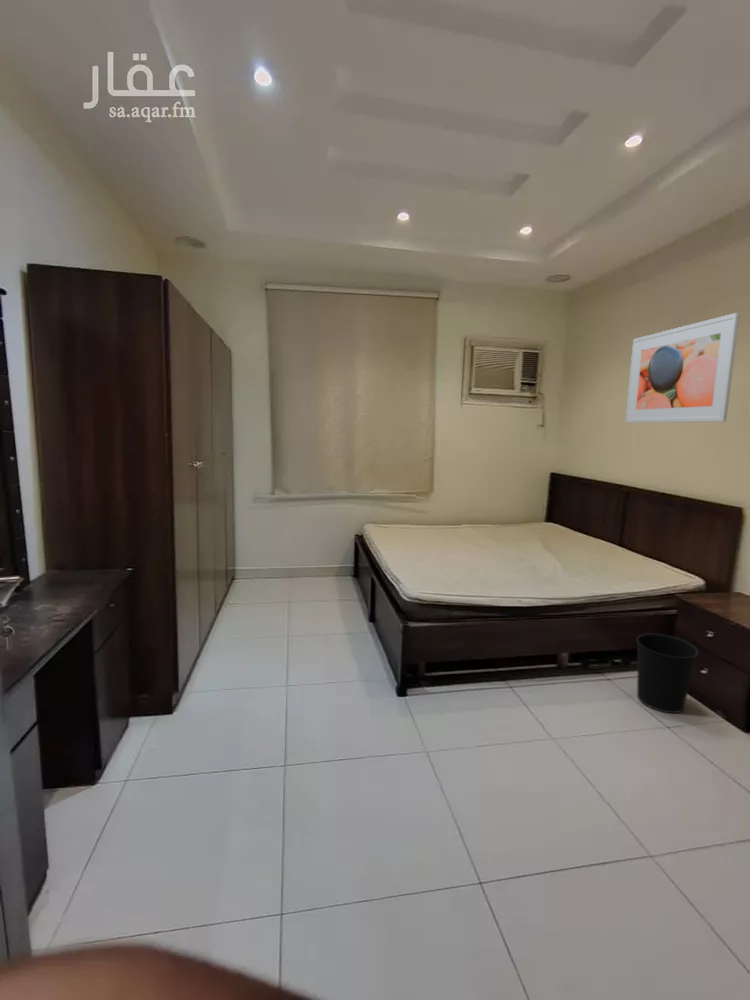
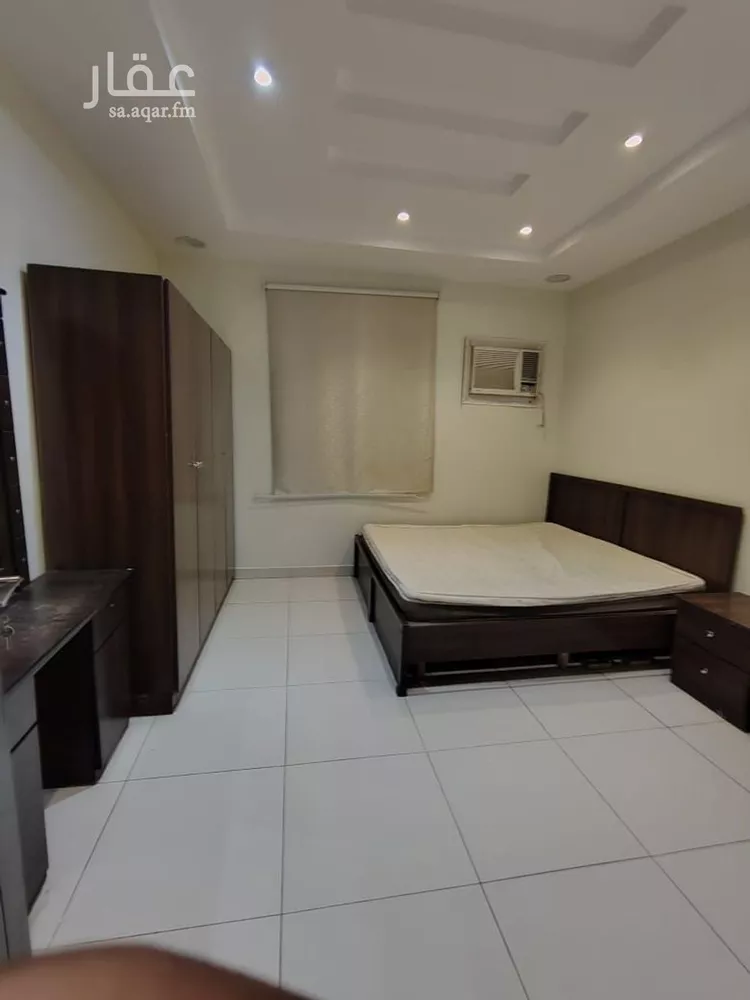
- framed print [625,312,741,424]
- wastebasket [635,633,699,714]
